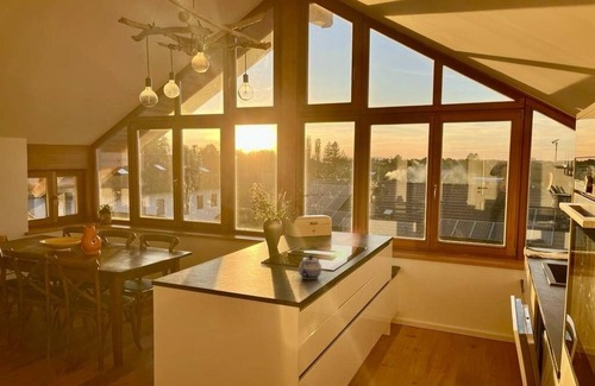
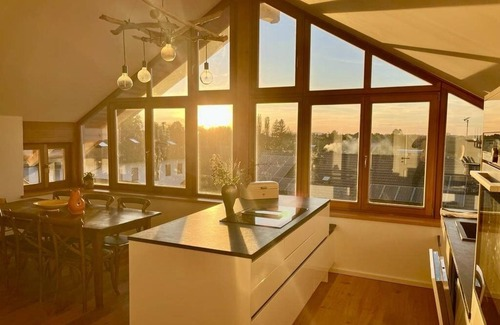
- teapot [298,254,322,280]
